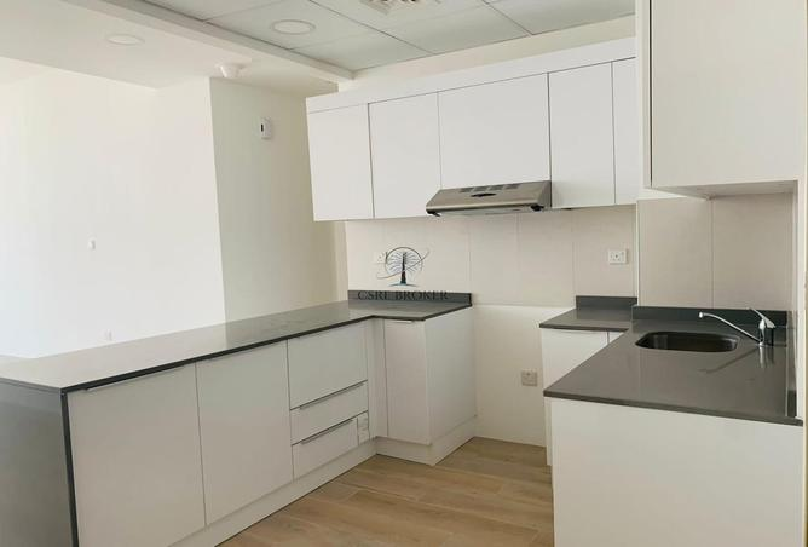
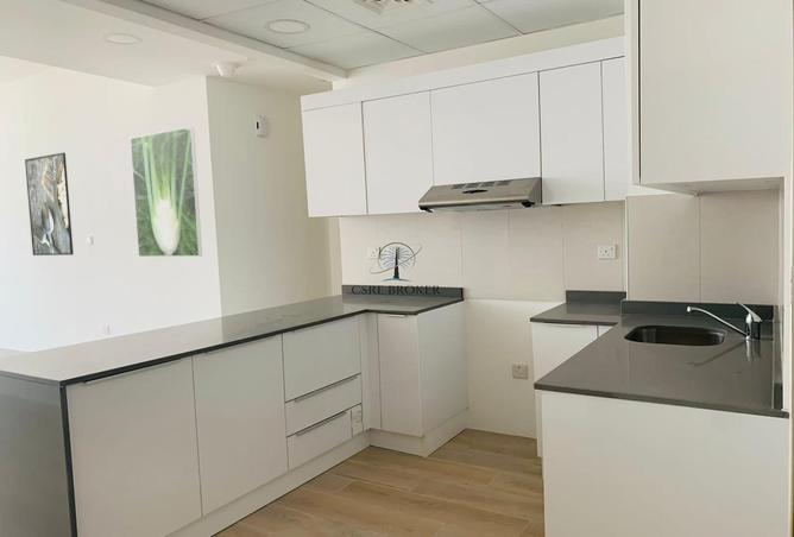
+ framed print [130,126,203,258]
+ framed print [24,152,75,257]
